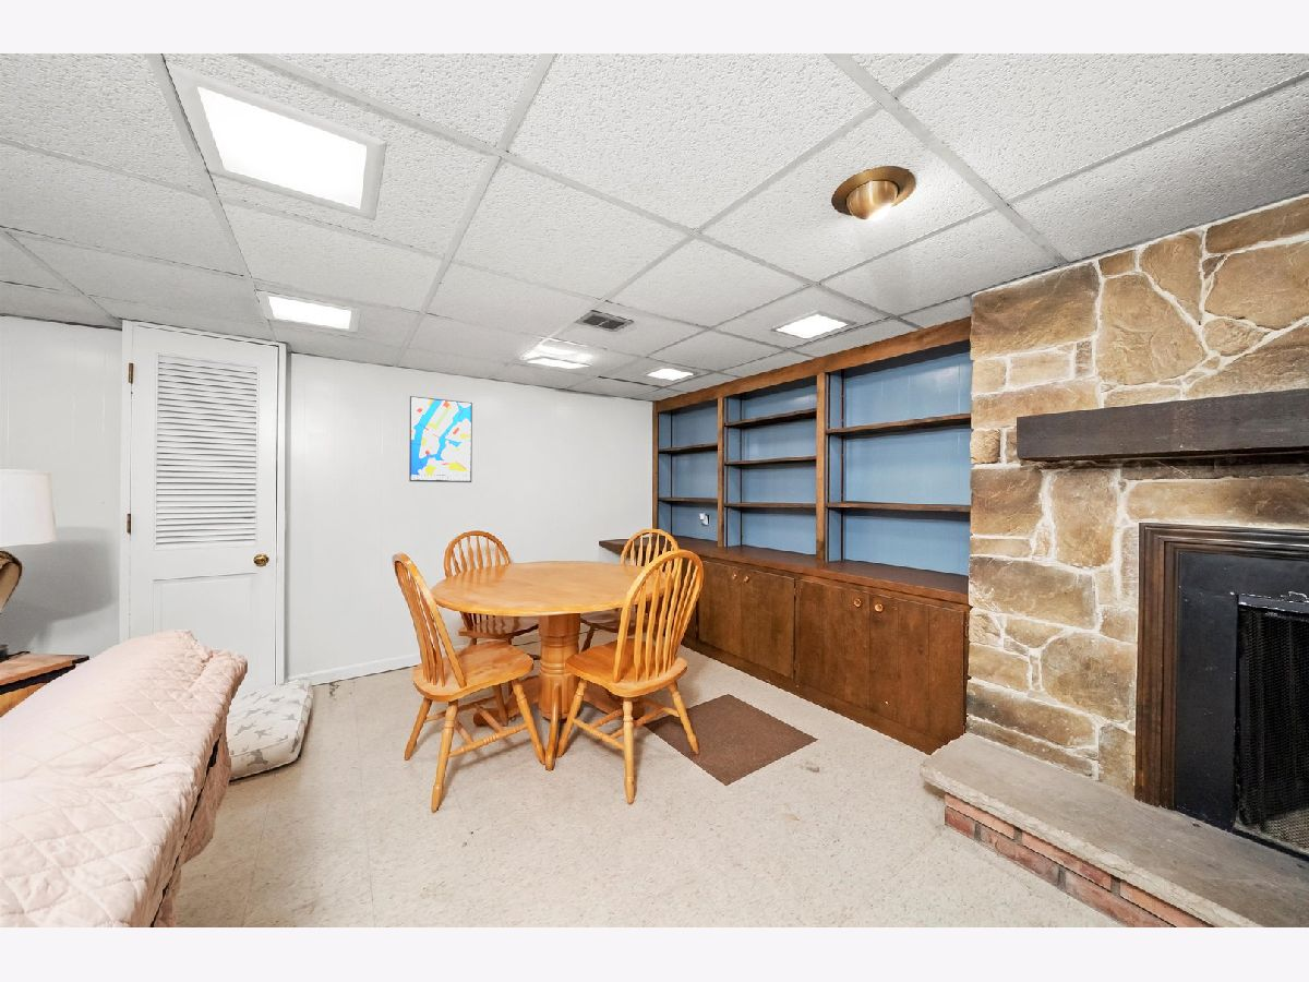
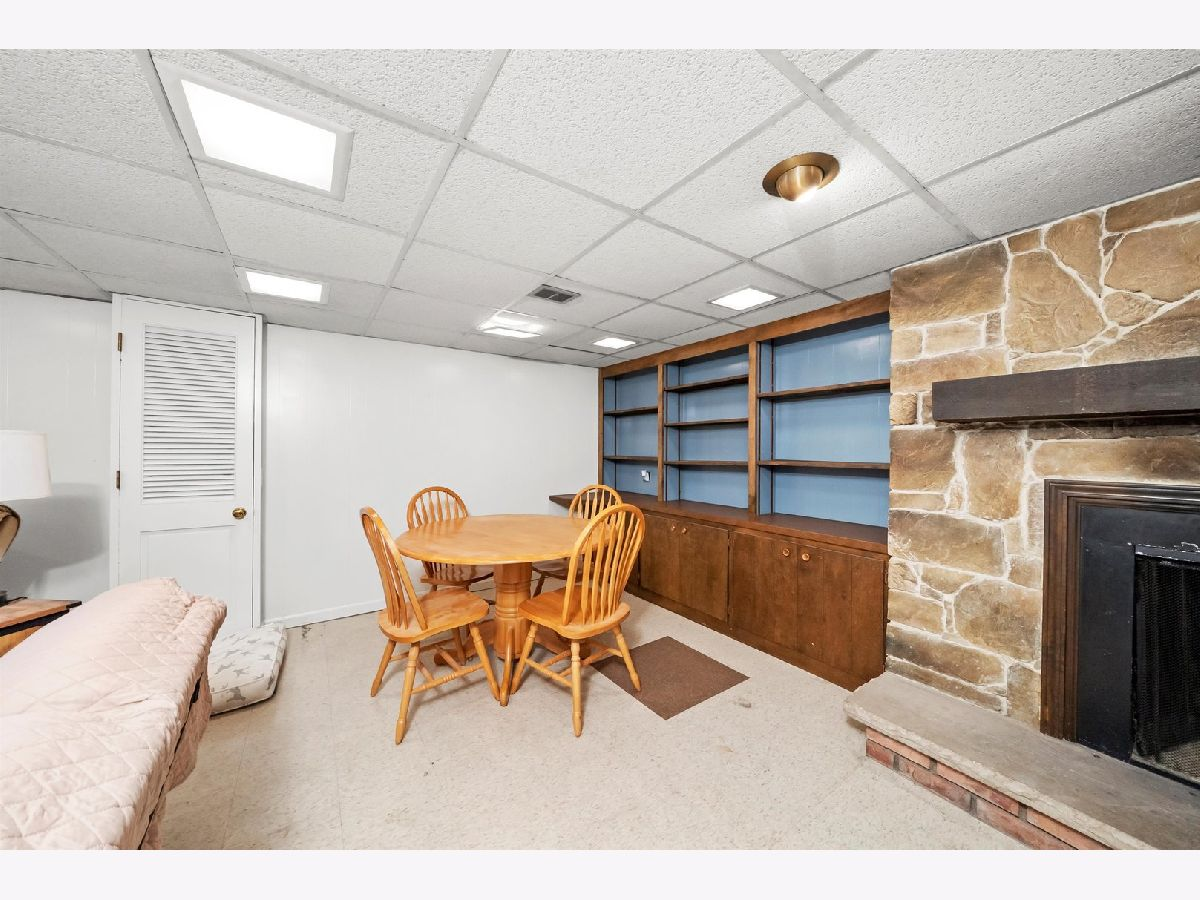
- wall art [408,395,473,483]
